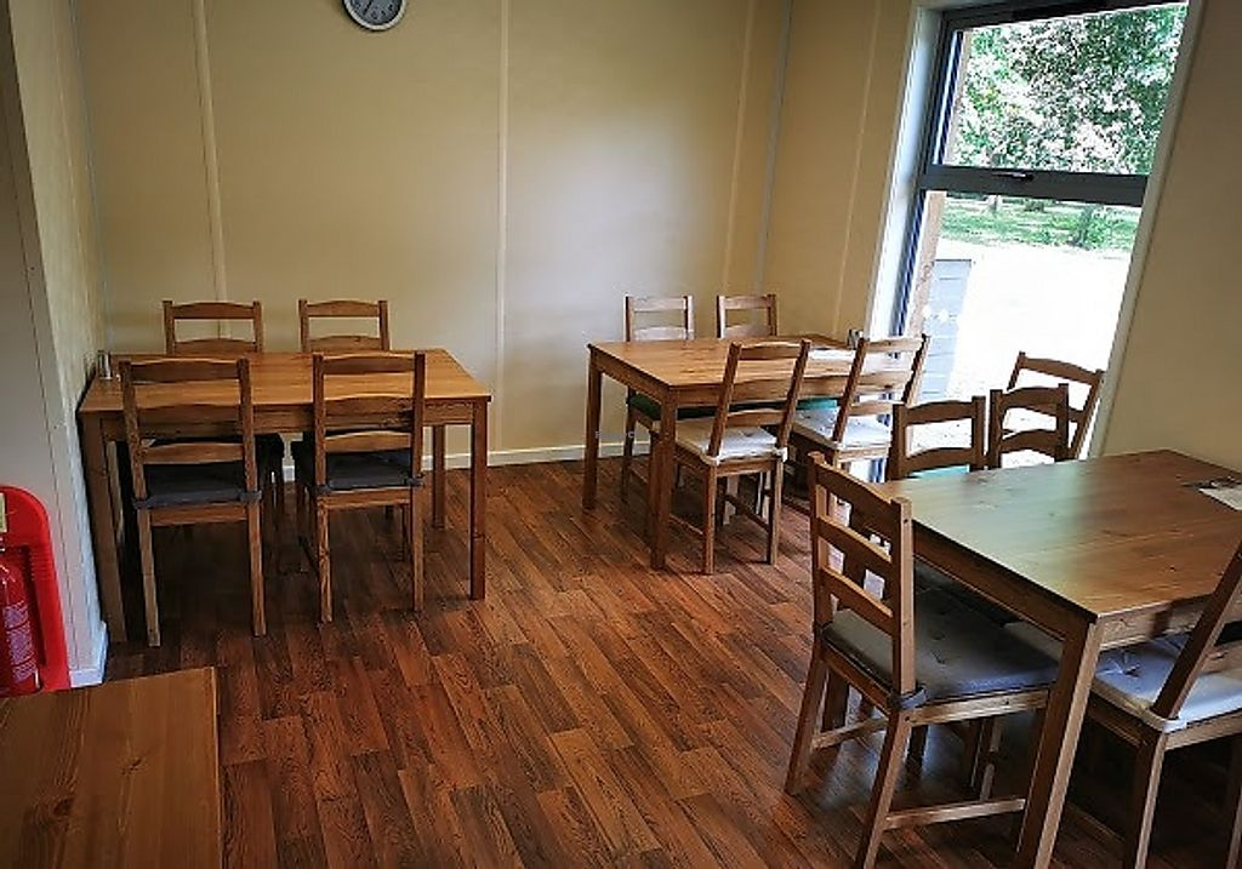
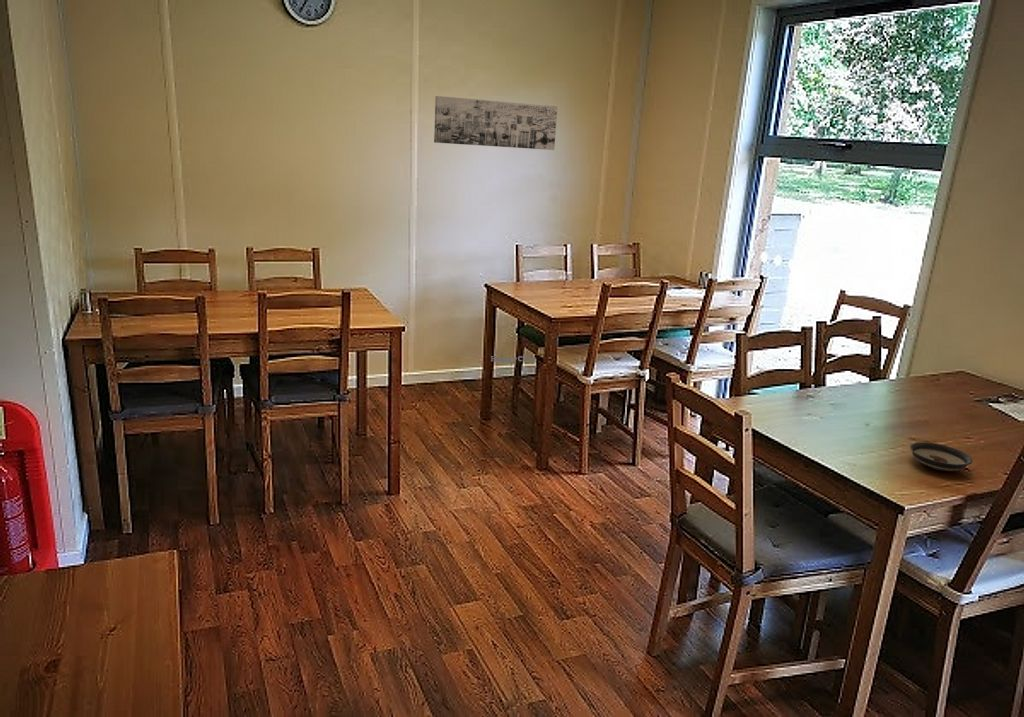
+ wall art [433,95,558,151]
+ saucer [909,441,974,472]
